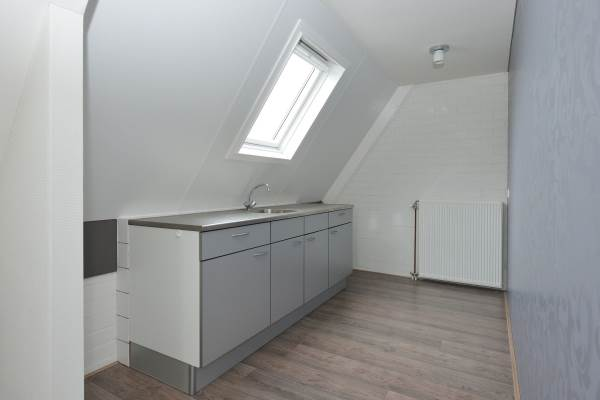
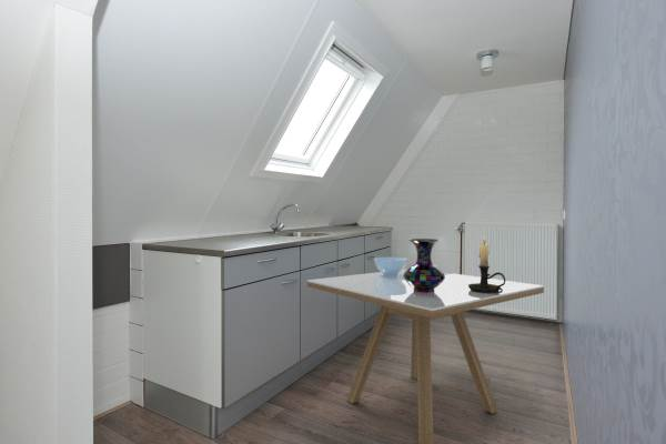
+ candle holder [468,233,507,293]
+ dining table [306,269,545,444]
+ vase [403,238,445,293]
+ bowl [373,256,408,276]
